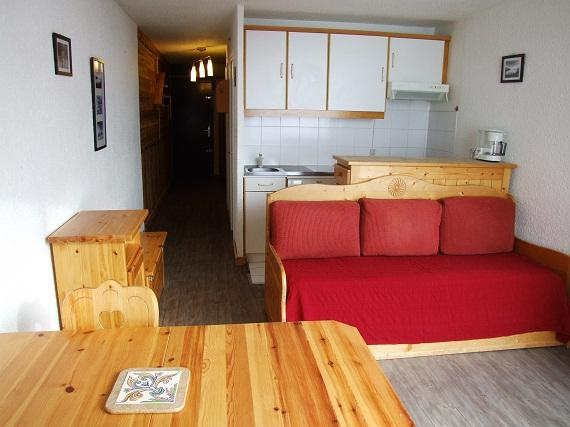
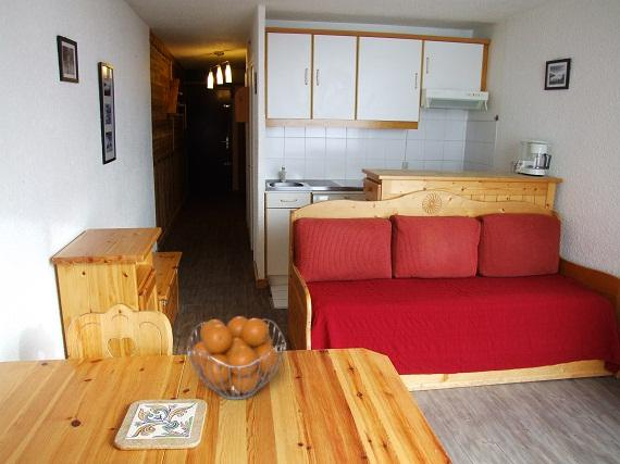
+ fruit basket [186,315,287,401]
